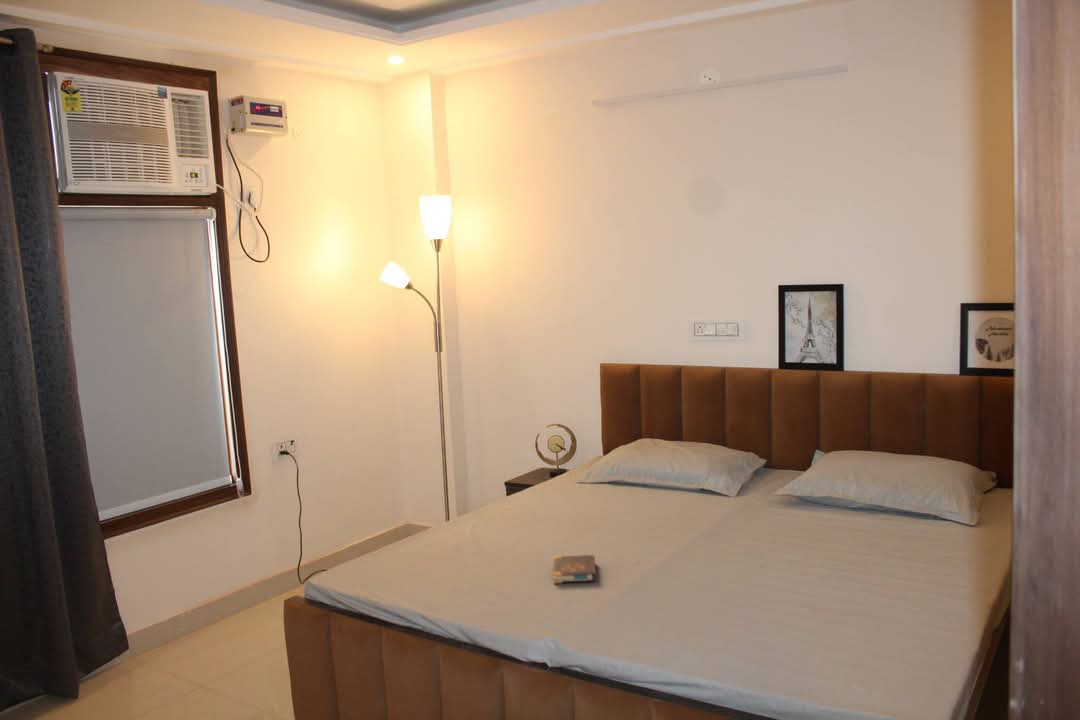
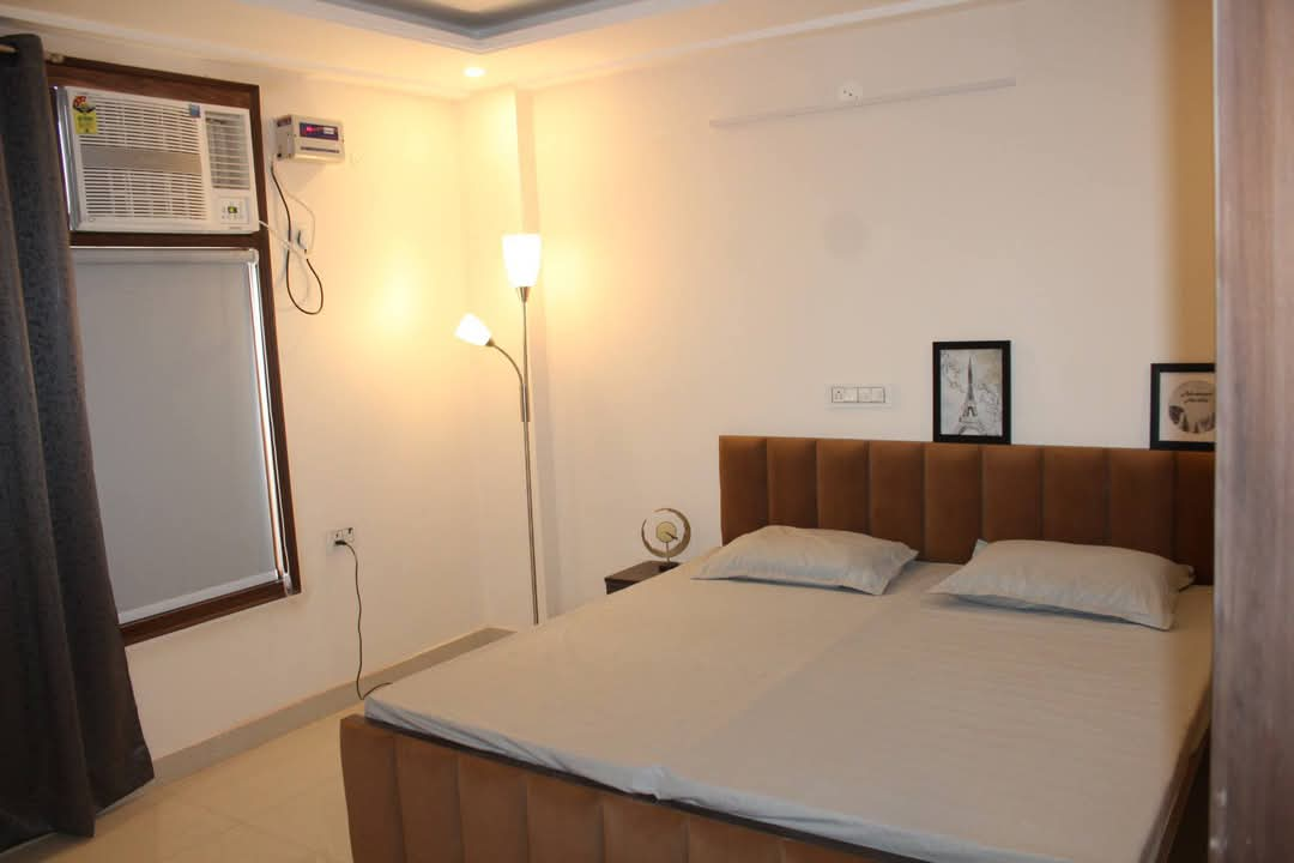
- book [552,554,597,584]
